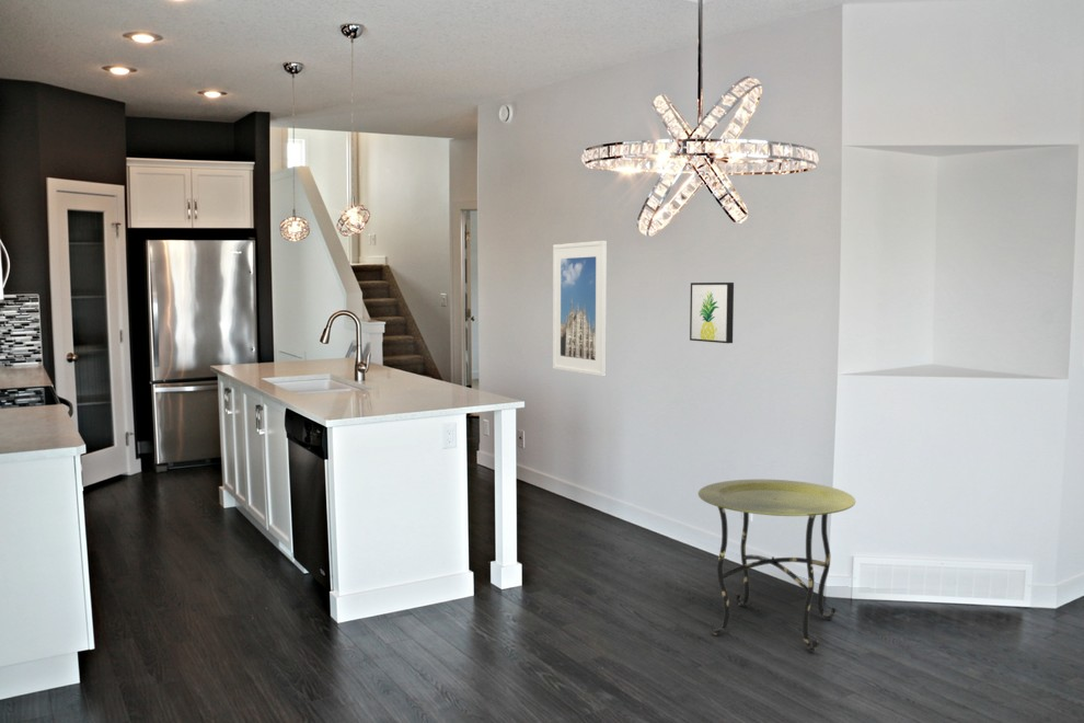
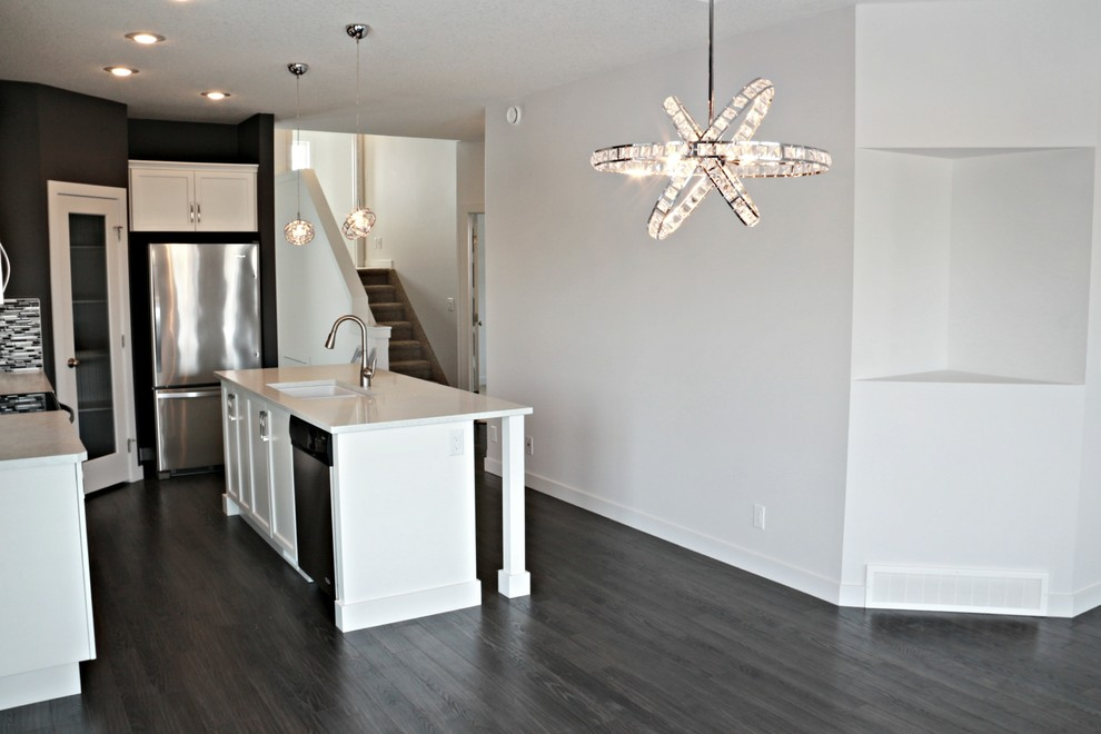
- wall art [689,282,735,344]
- side table [697,479,856,653]
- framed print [552,240,608,378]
